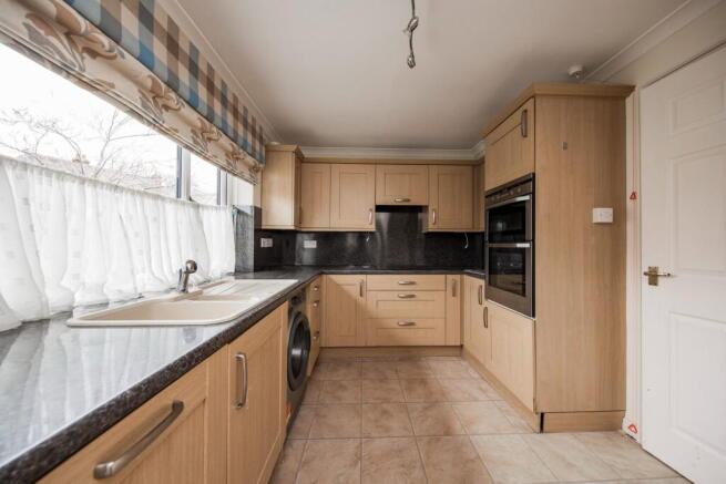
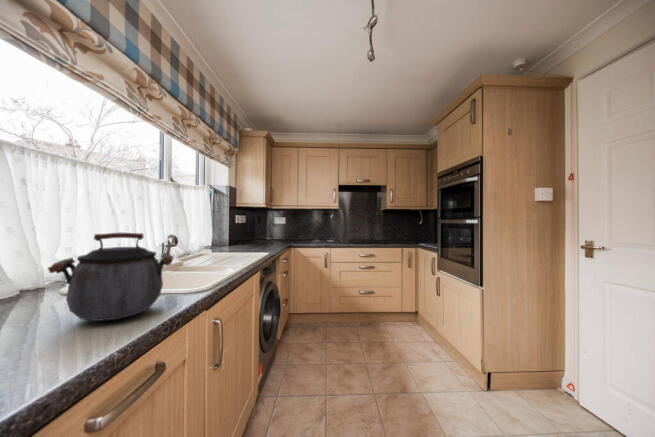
+ kettle [47,232,174,322]
